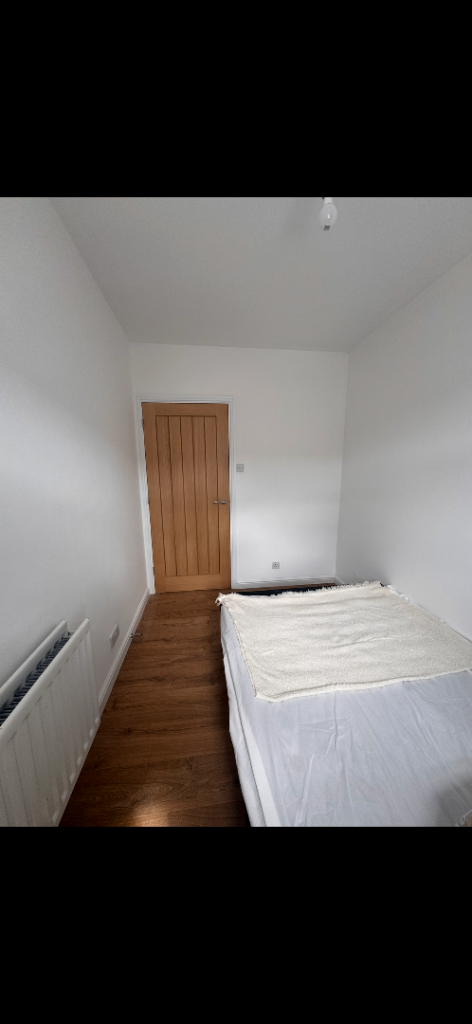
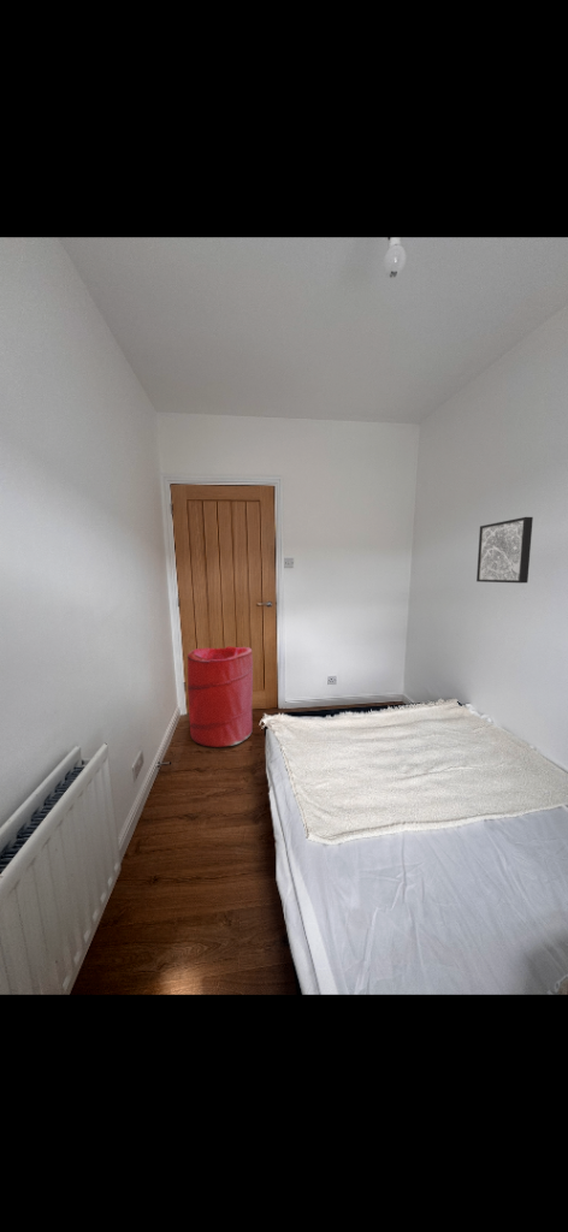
+ laundry hamper [187,645,254,748]
+ wall art [475,516,534,585]
